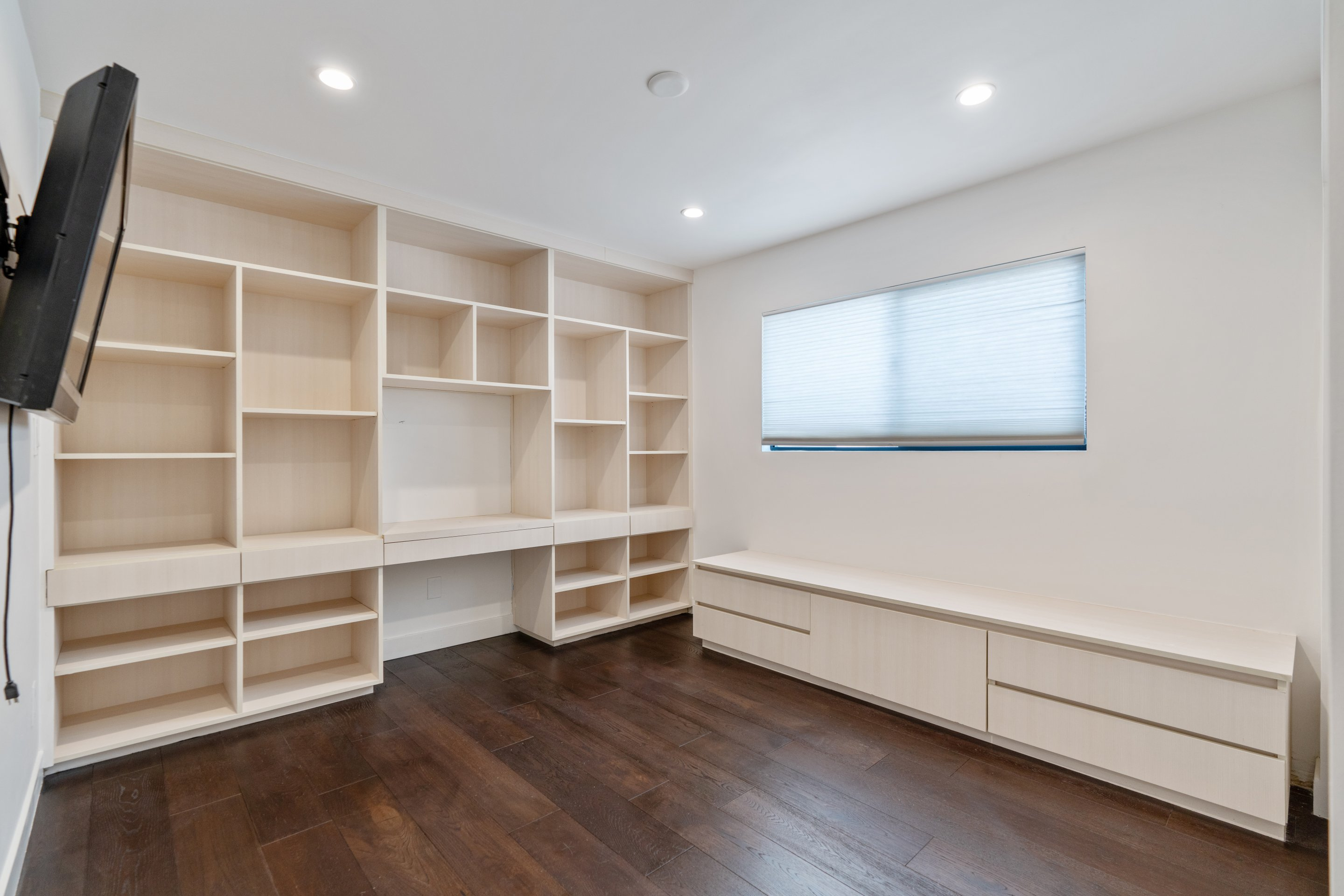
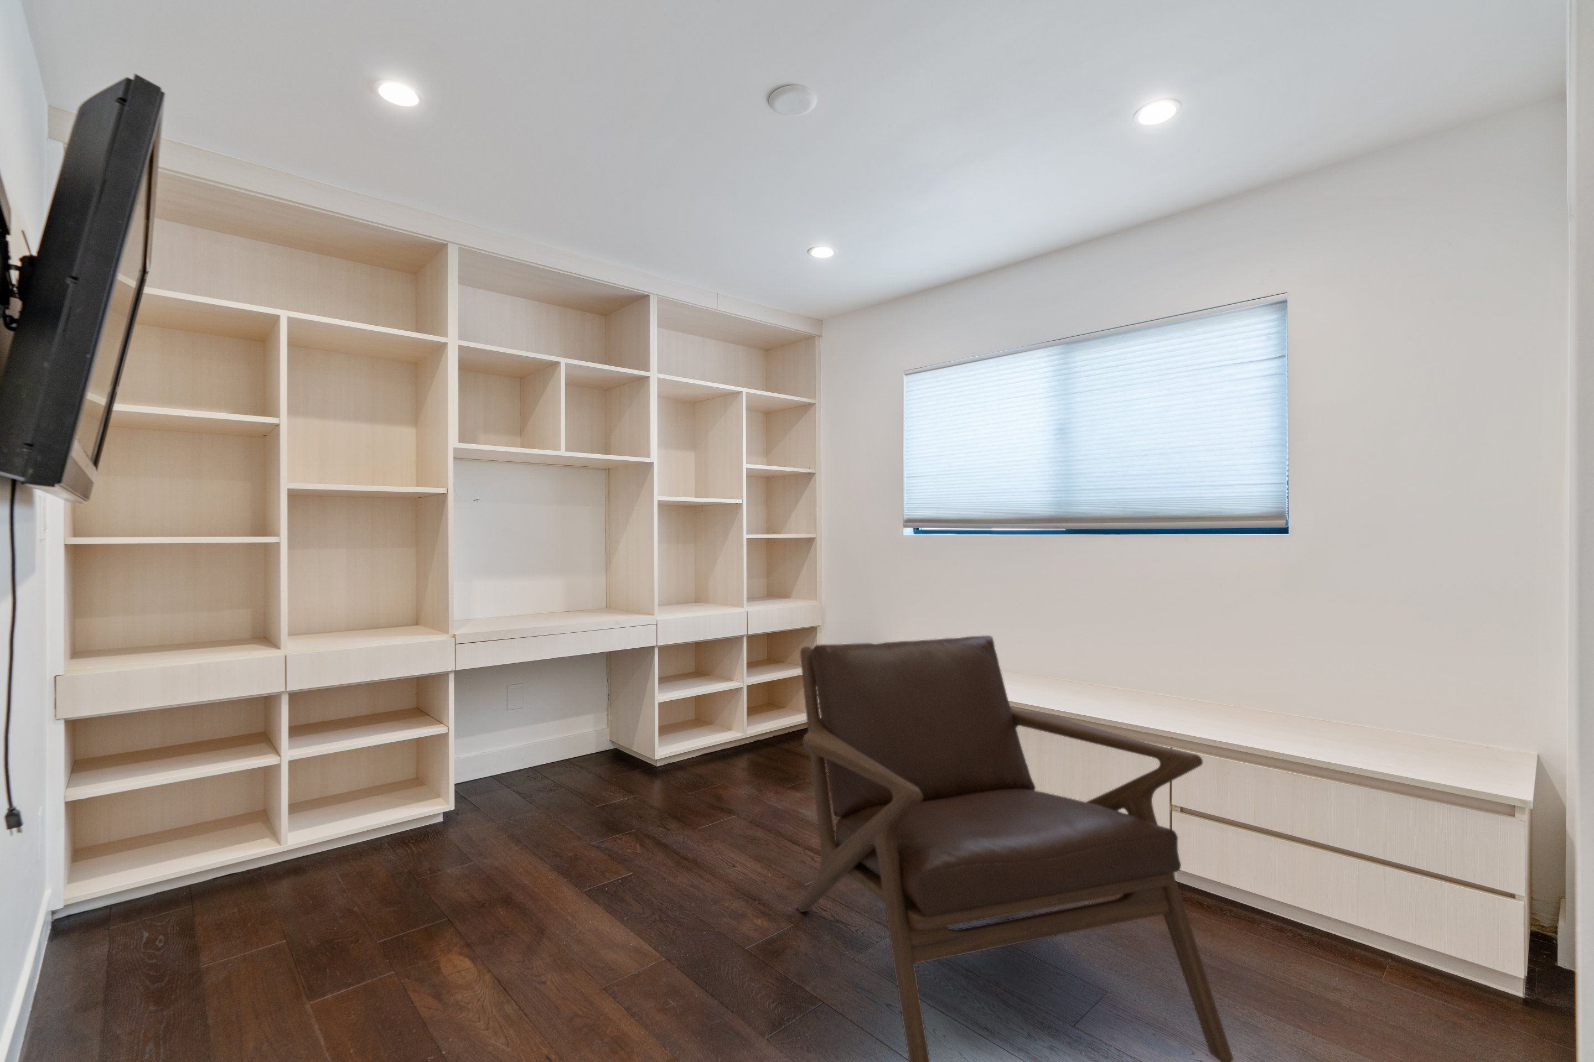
+ lounge chair [797,635,1235,1062]
